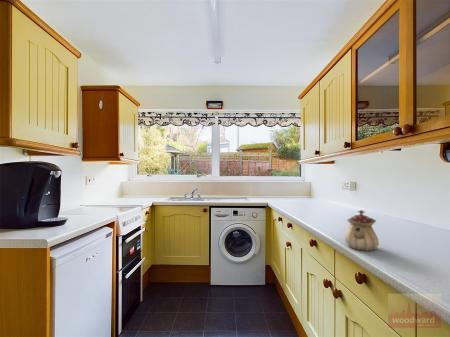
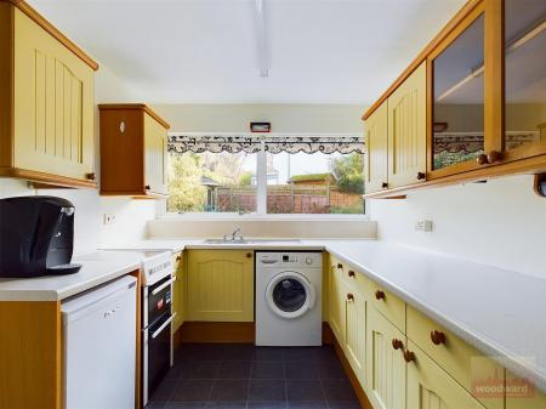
- teapot [344,209,380,252]
